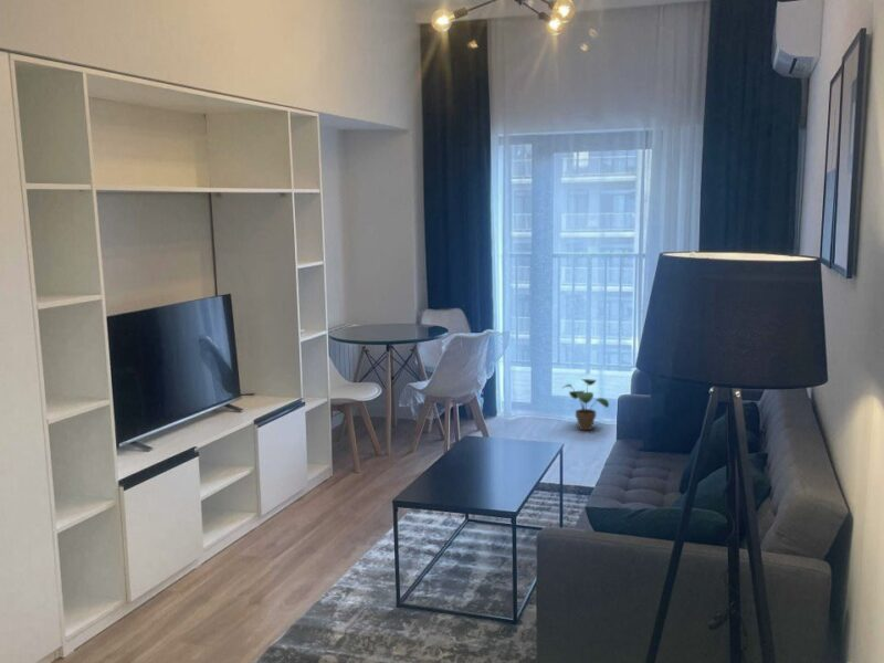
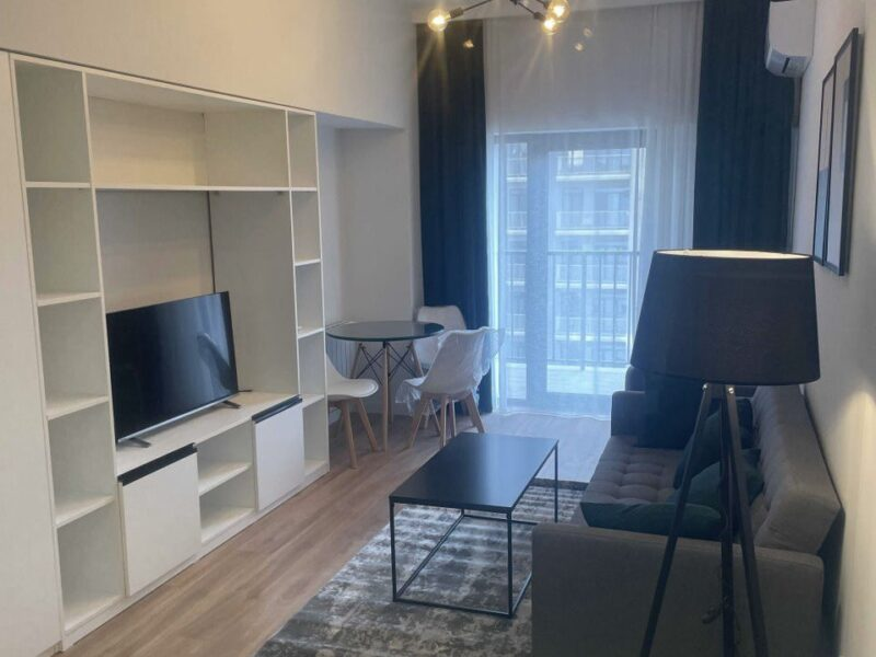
- potted plant [562,378,610,431]
